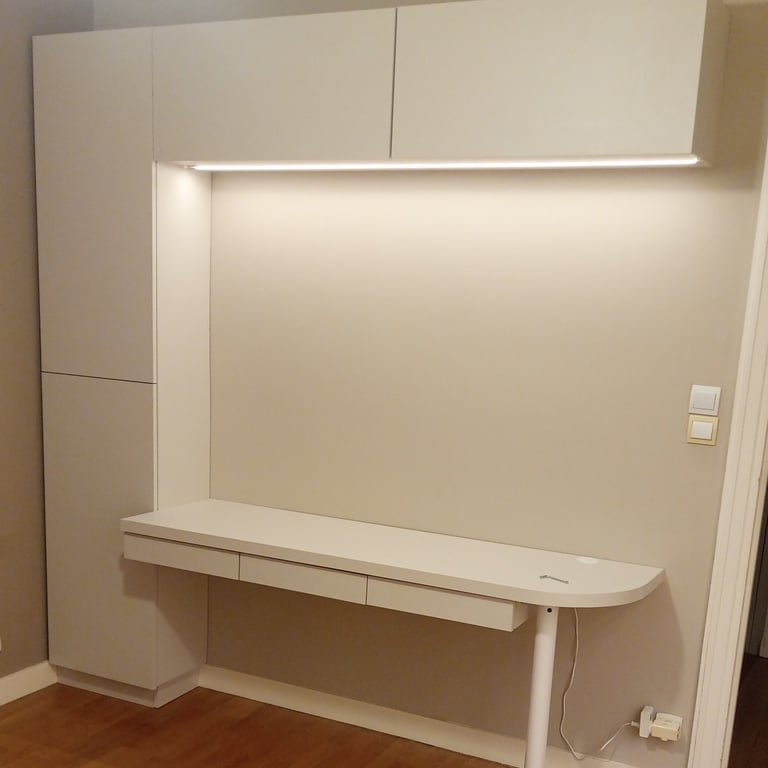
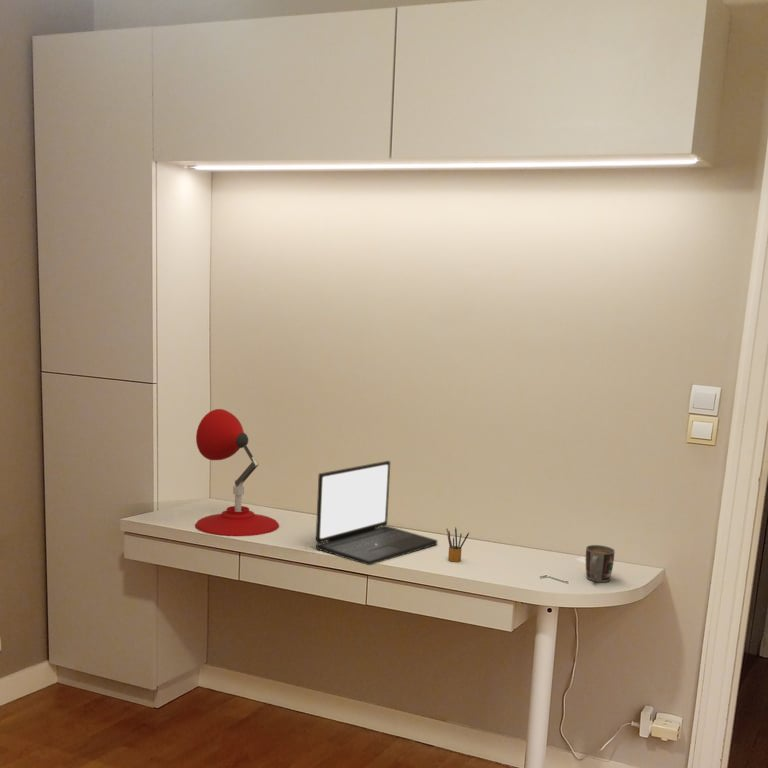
+ pencil box [446,526,470,563]
+ laptop [315,460,438,566]
+ desk lamp [194,408,280,537]
+ mug [585,544,616,583]
